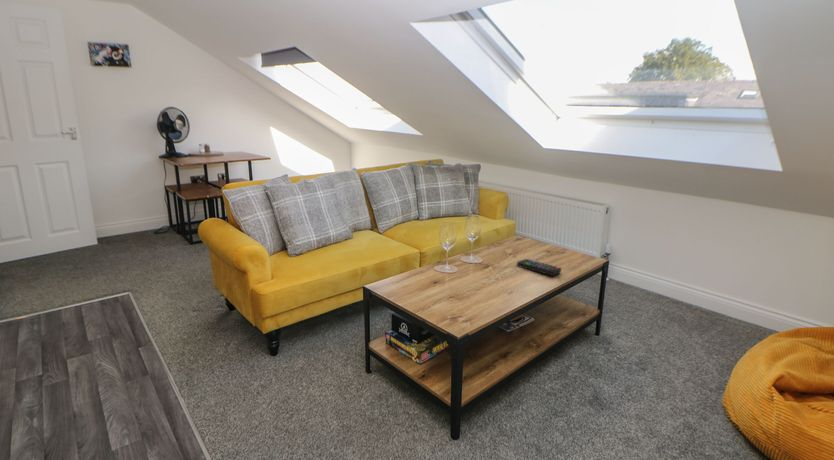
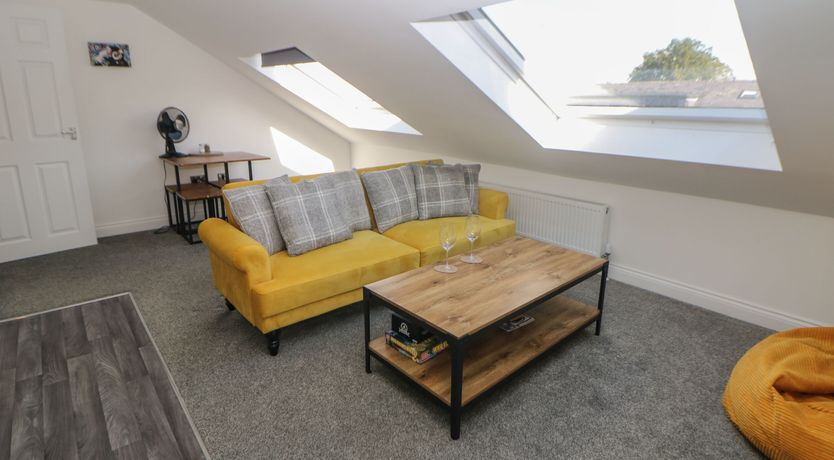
- remote control [516,258,562,277]
